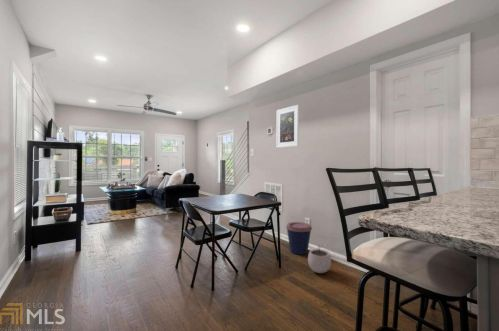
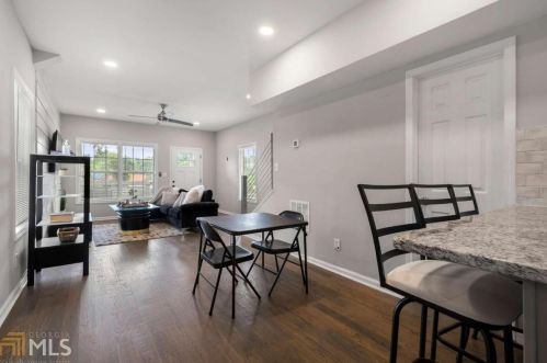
- plant pot [307,242,332,274]
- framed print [276,104,300,149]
- coffee cup [285,221,313,256]
